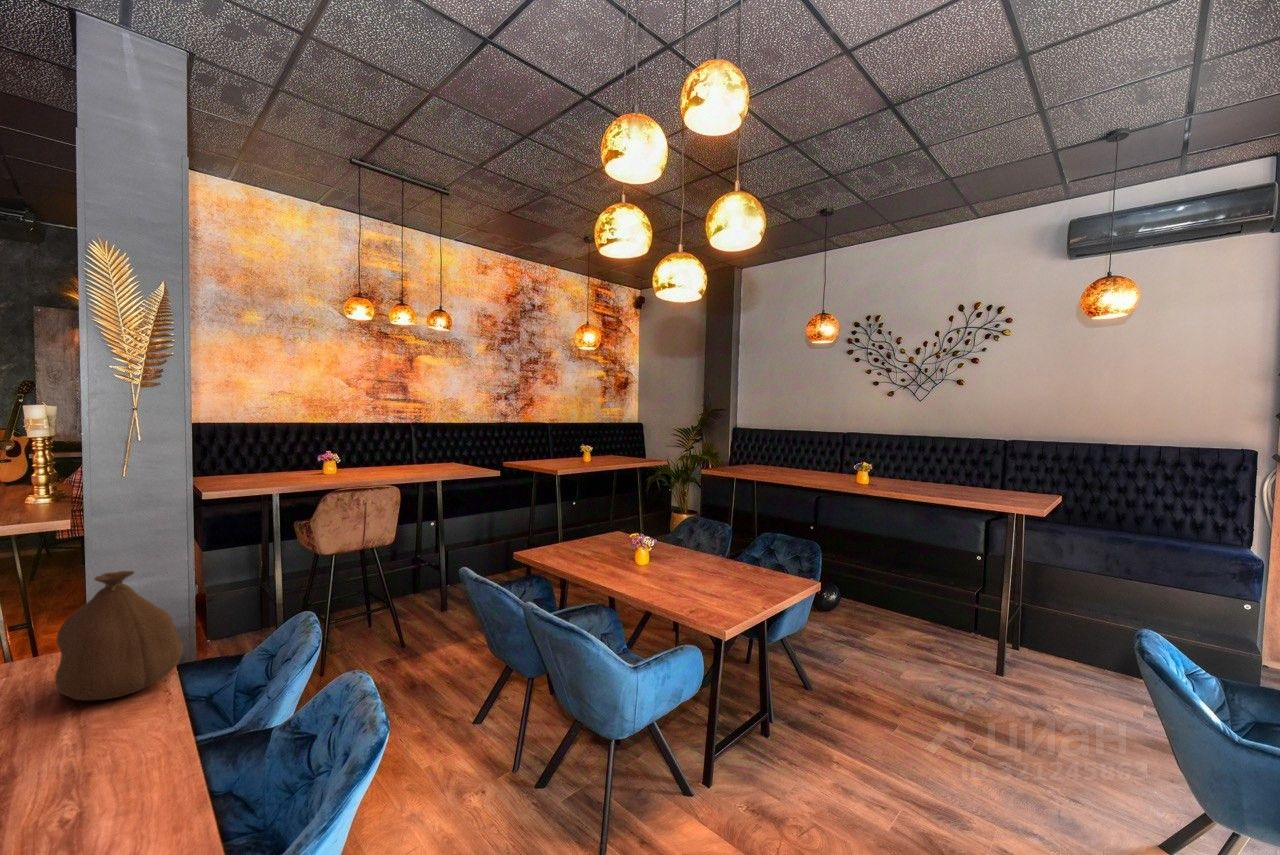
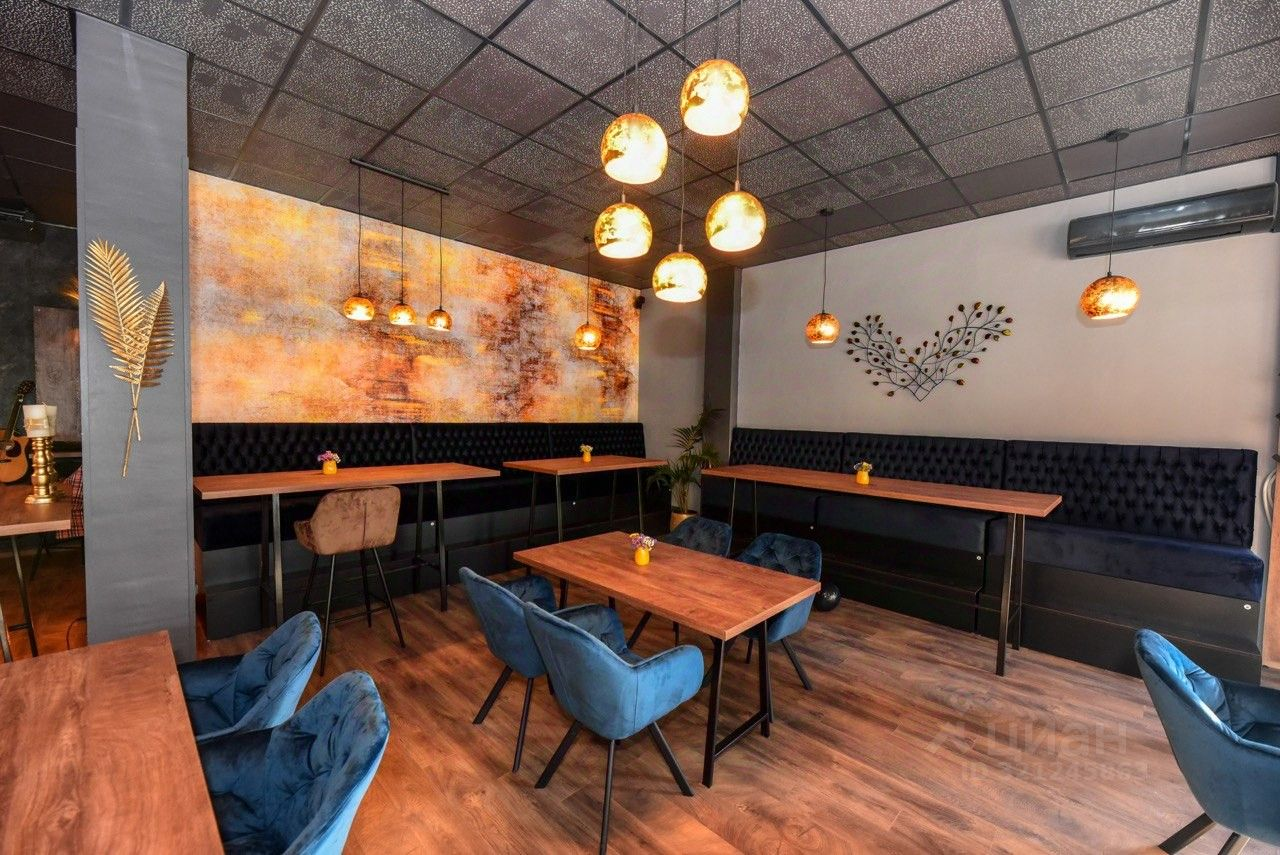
- bag [54,570,184,702]
